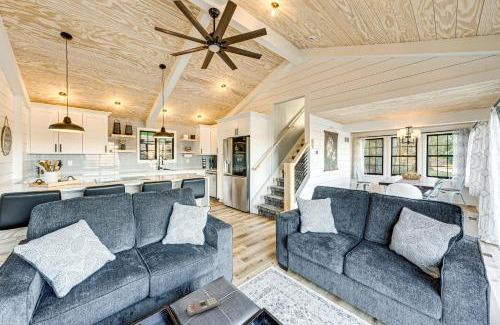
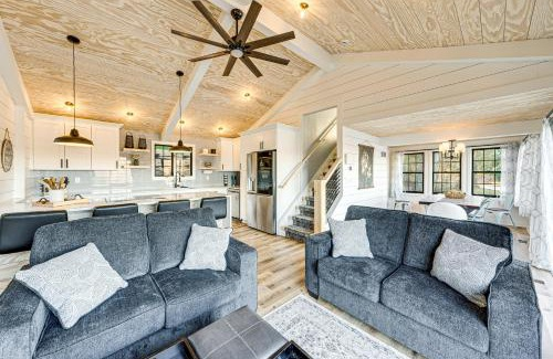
- remote control [185,296,221,317]
